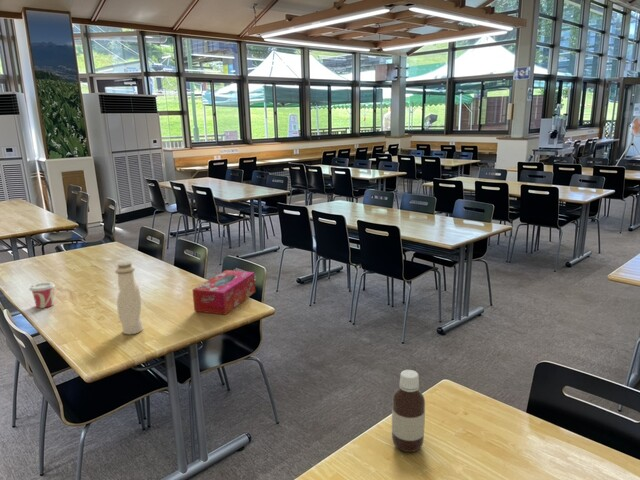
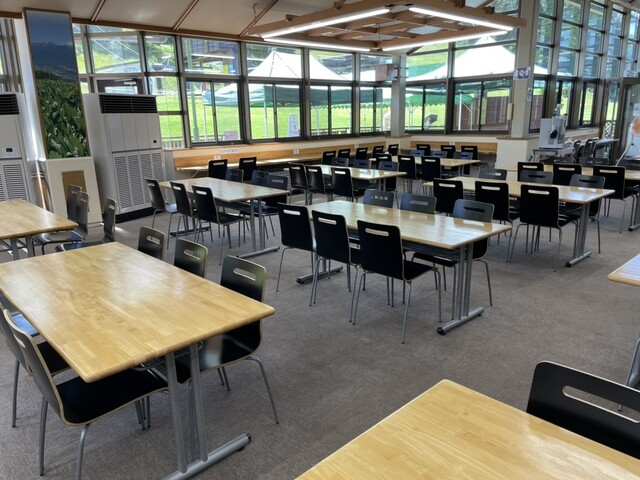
- bottle [391,369,426,453]
- cup [29,281,56,309]
- water bottle [114,261,144,335]
- tissue box [192,269,256,316]
